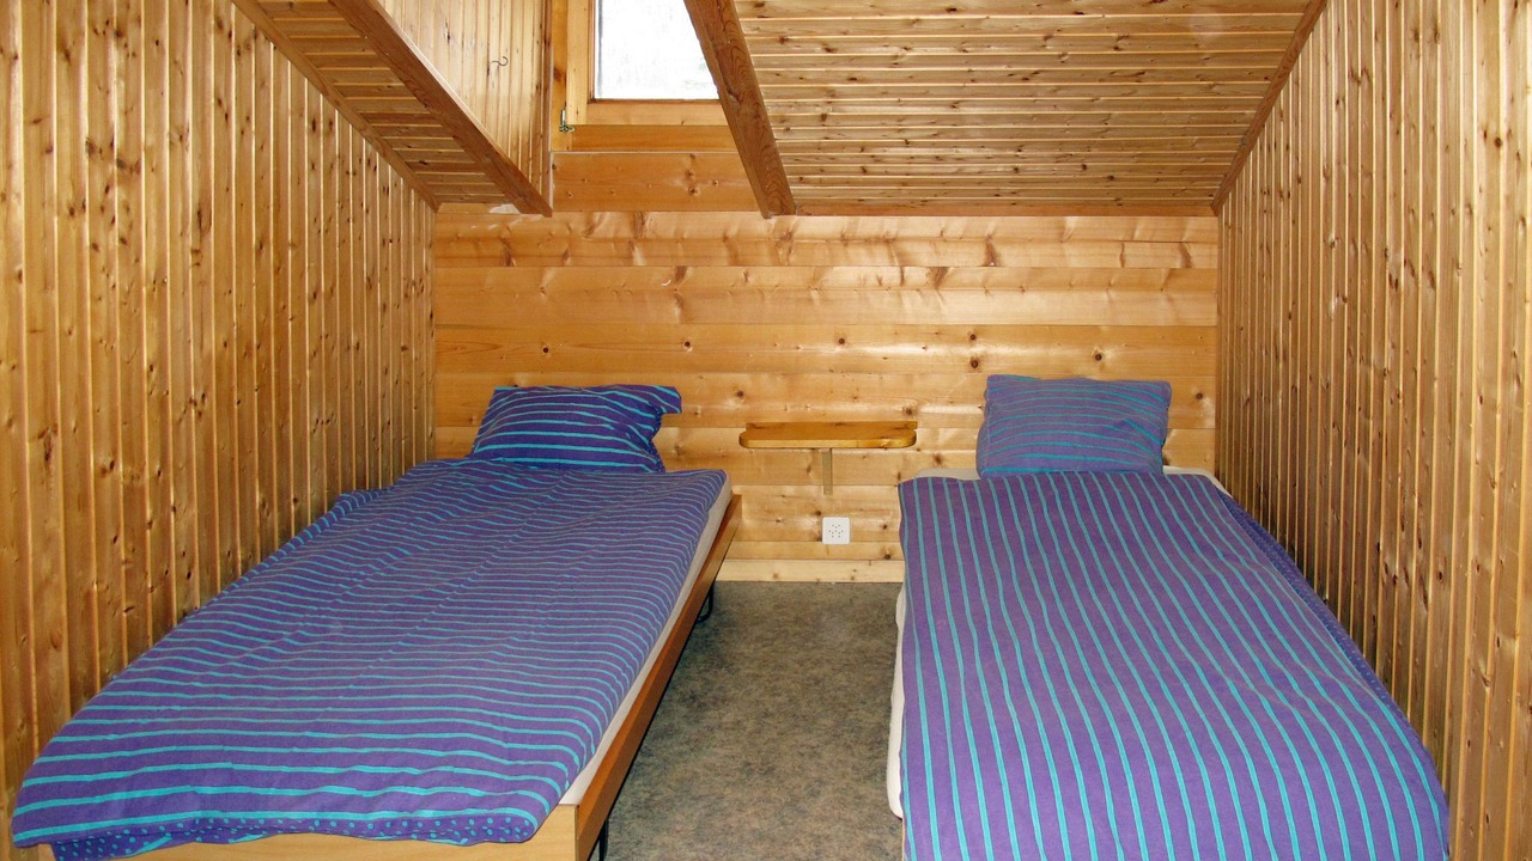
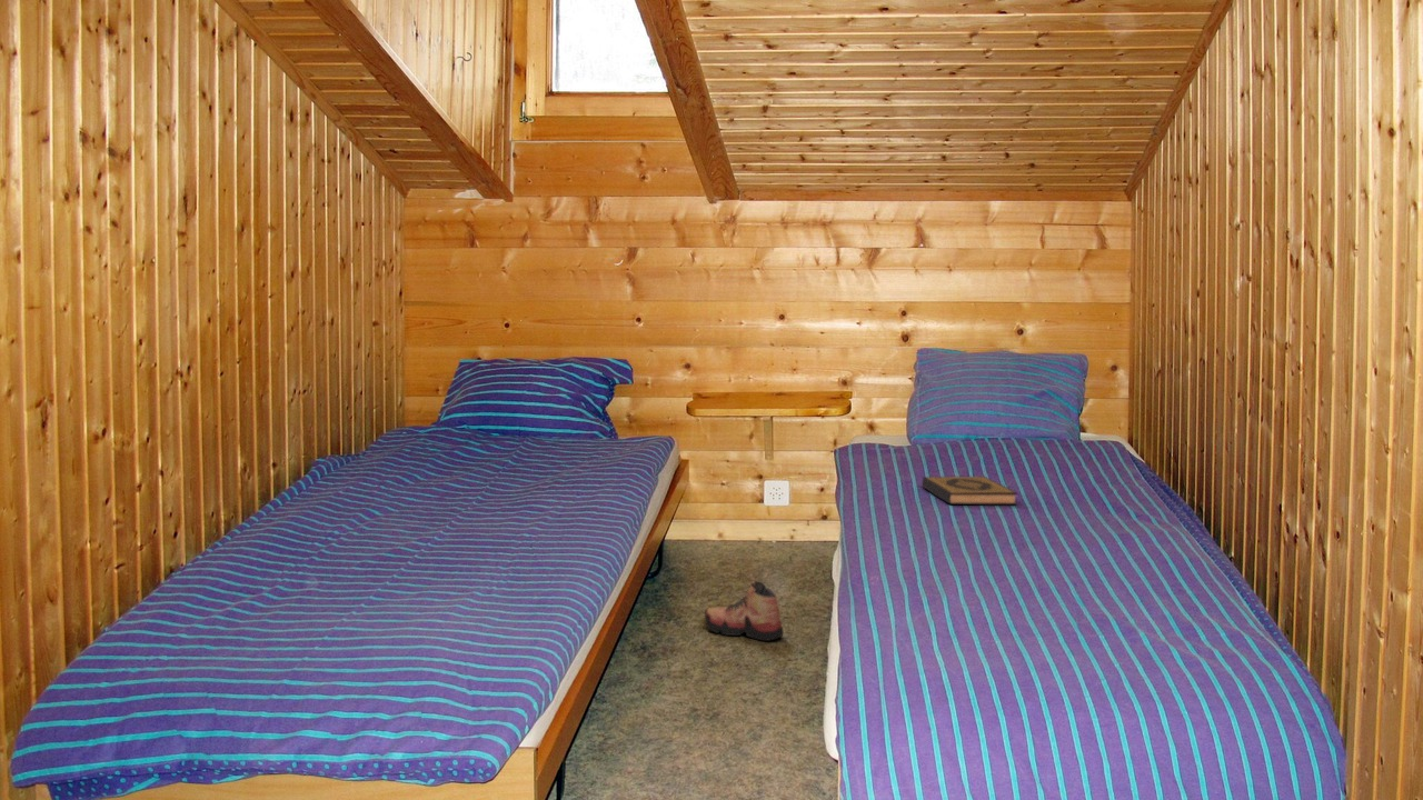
+ hardback book [922,476,1018,506]
+ shoe [704,580,785,642]
